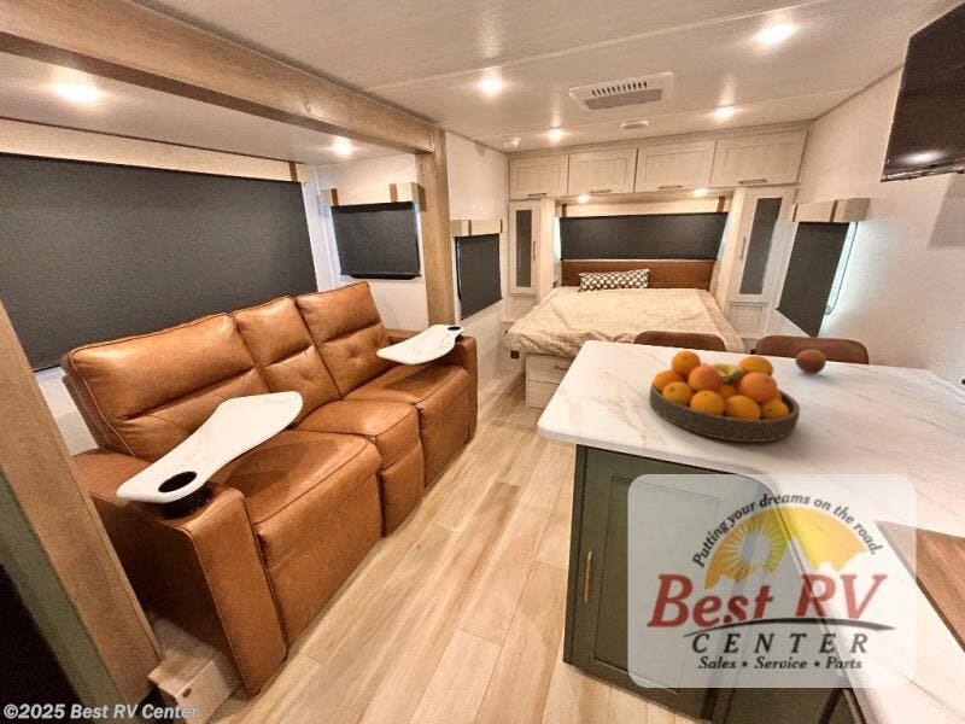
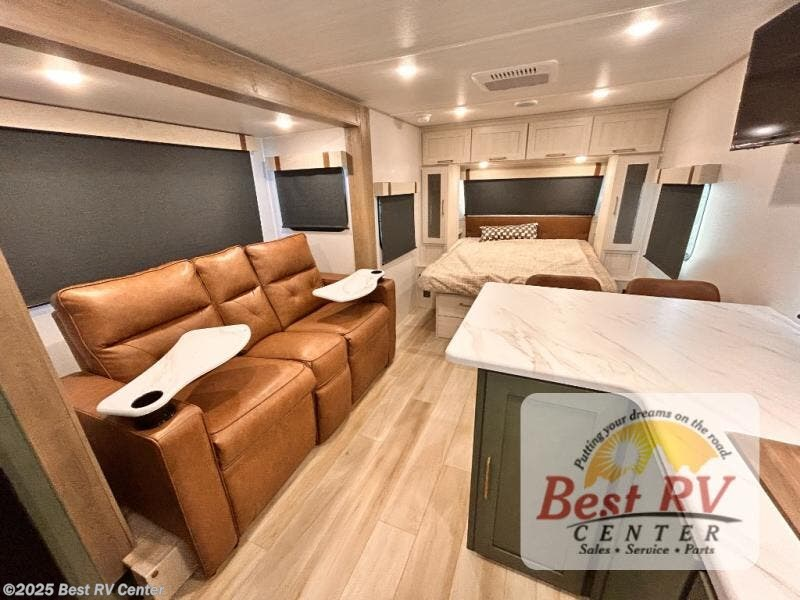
- fruit bowl [648,349,801,443]
- apple [794,349,827,375]
